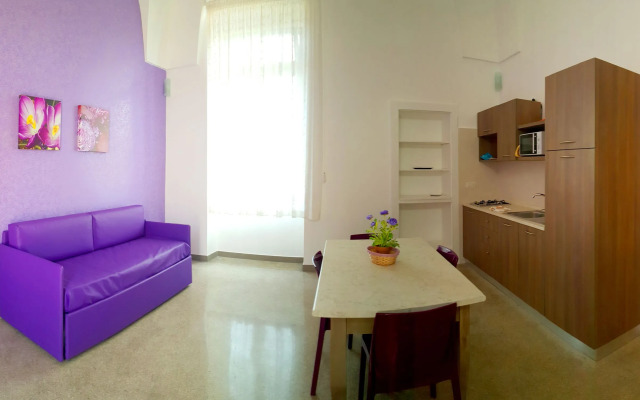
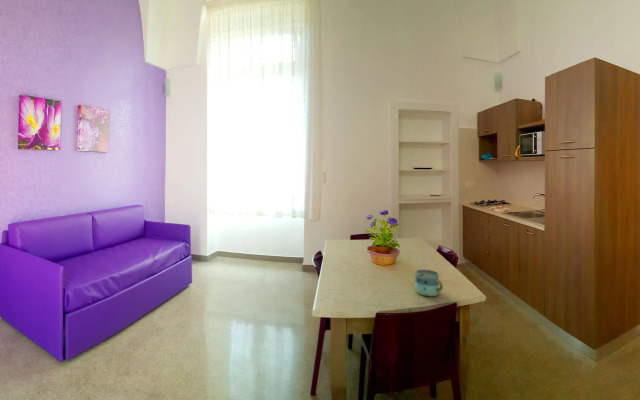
+ mug [414,269,444,297]
